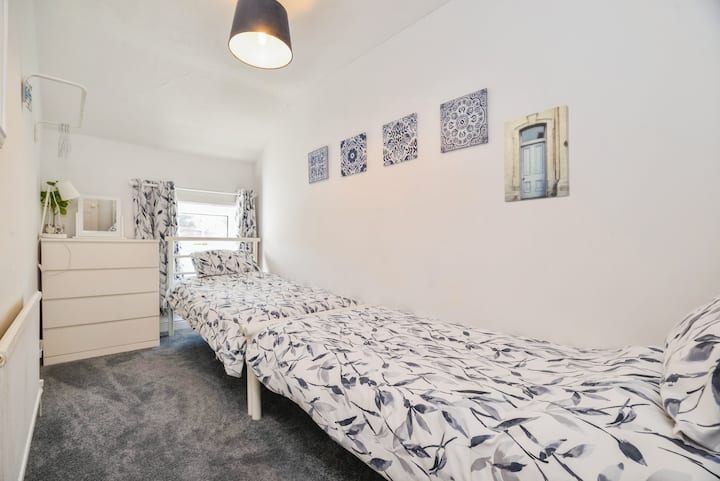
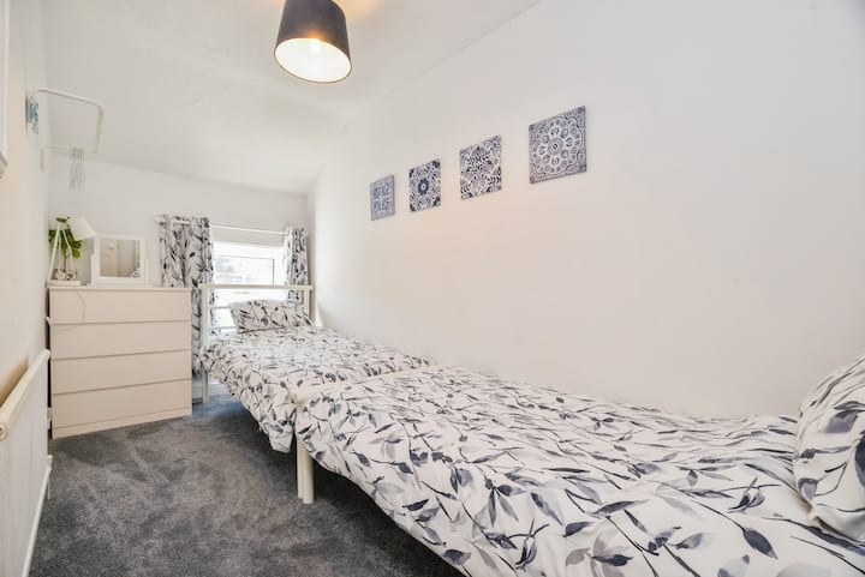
- wall art [503,104,570,203]
